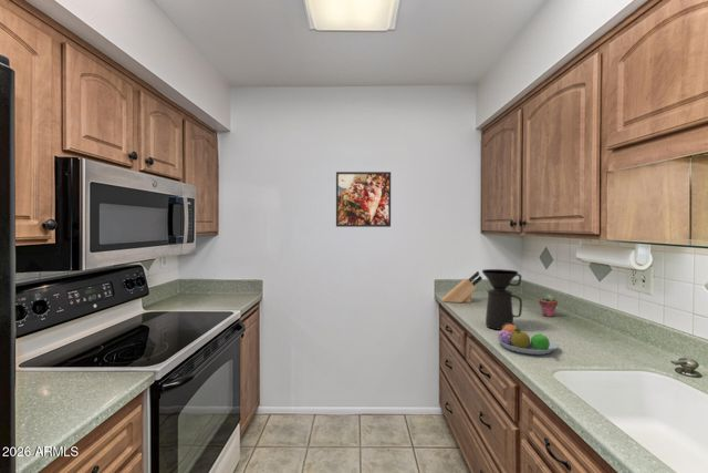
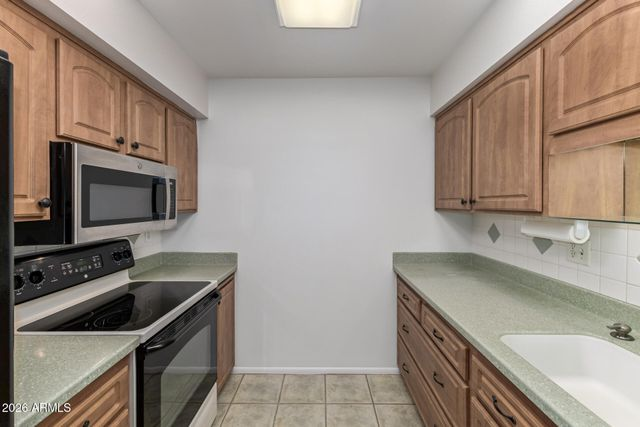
- coffee maker [481,268,523,331]
- fruit bowl [496,323,560,356]
- potted succulent [538,294,559,318]
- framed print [335,171,392,228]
- knife block [441,270,483,304]
